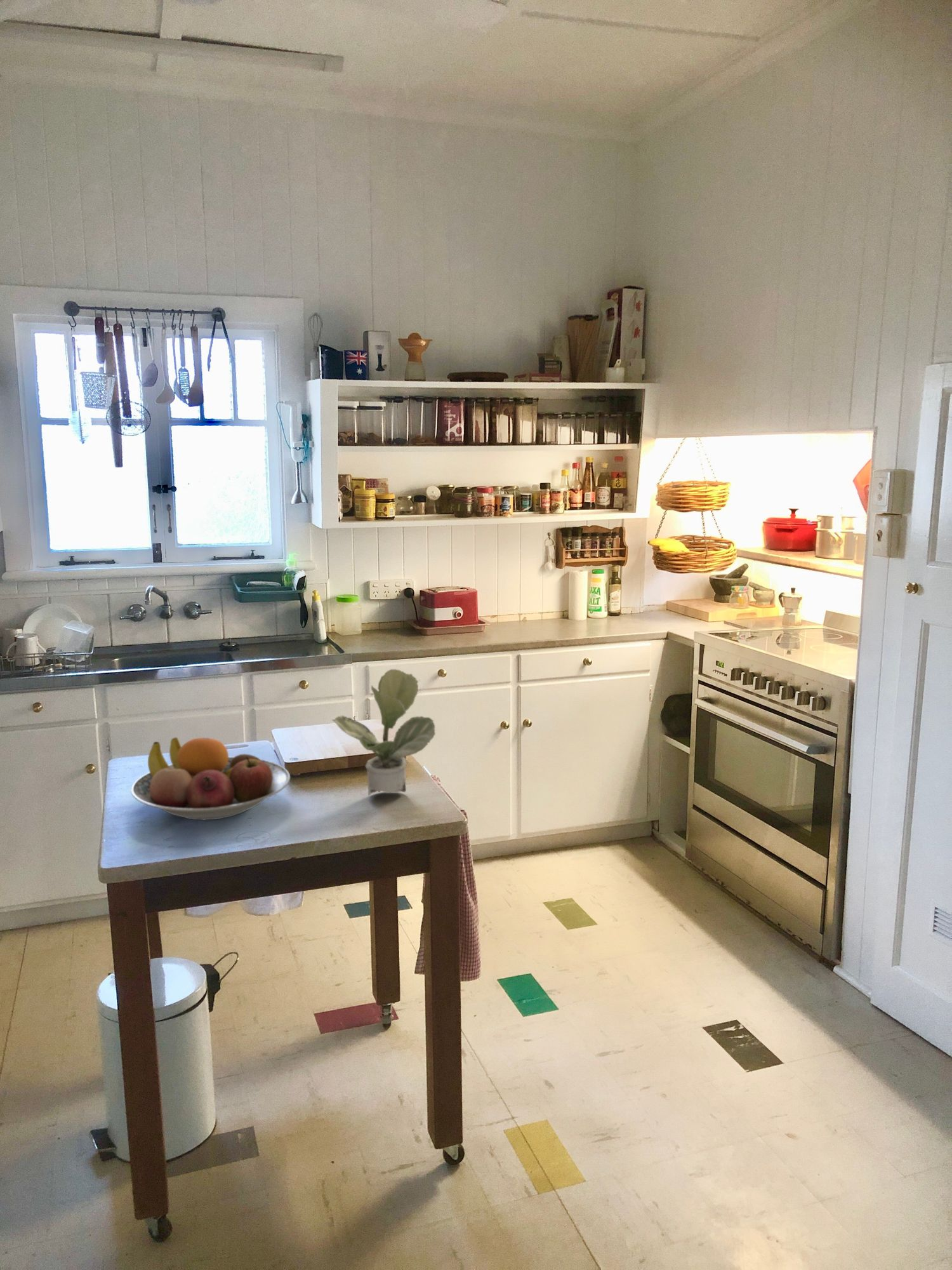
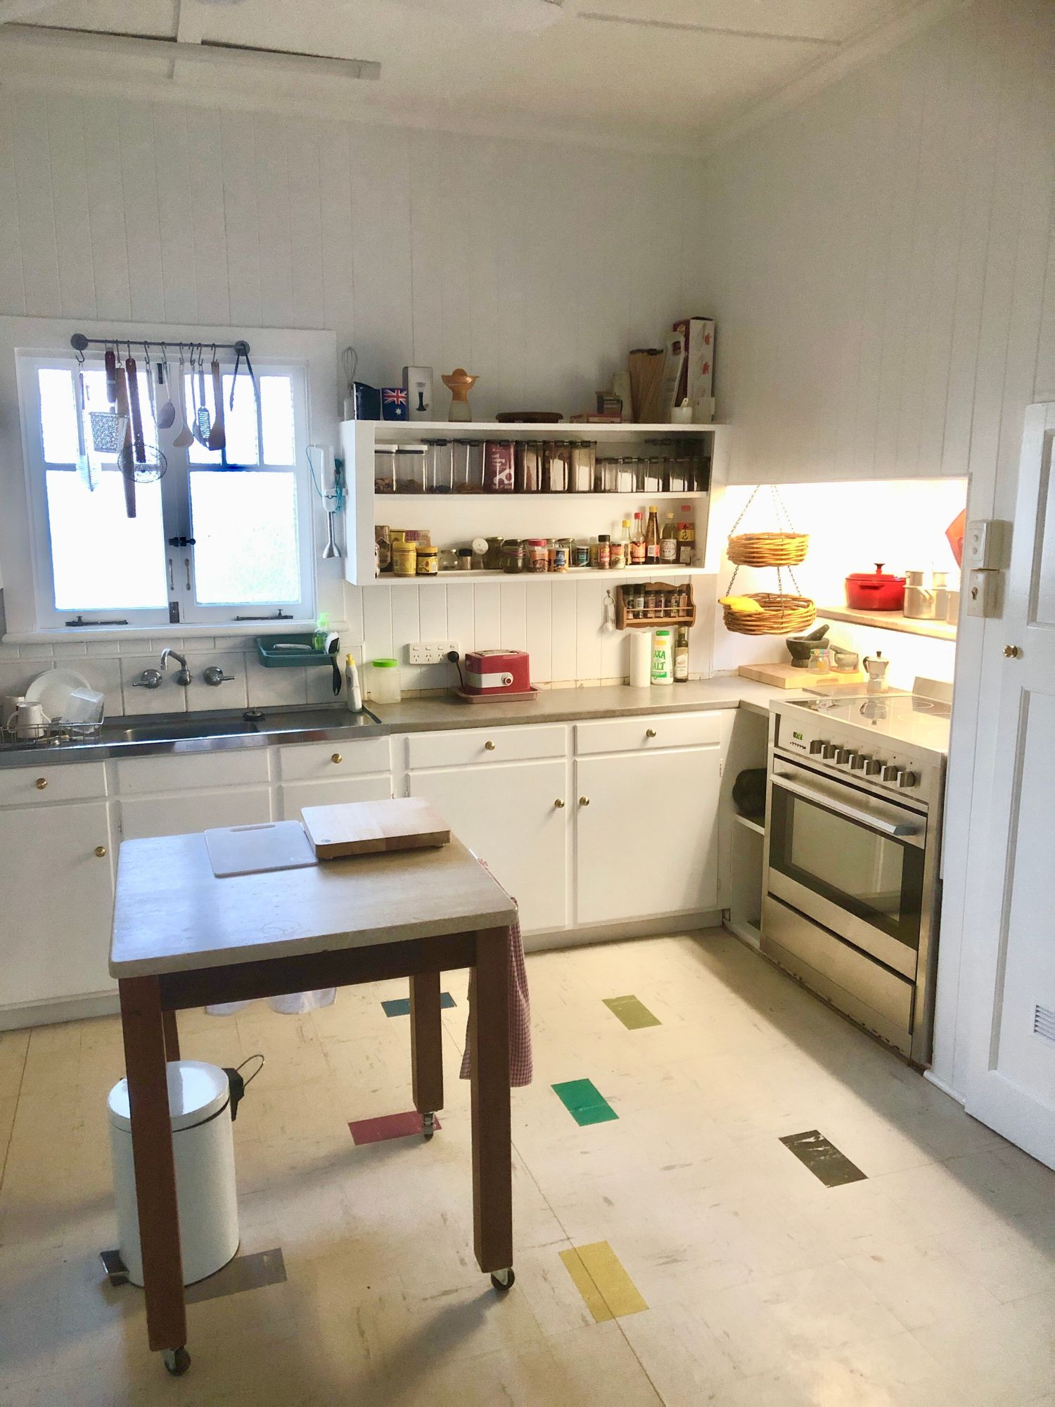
- fruit bowl [130,737,291,820]
- potted plant [332,669,436,798]
